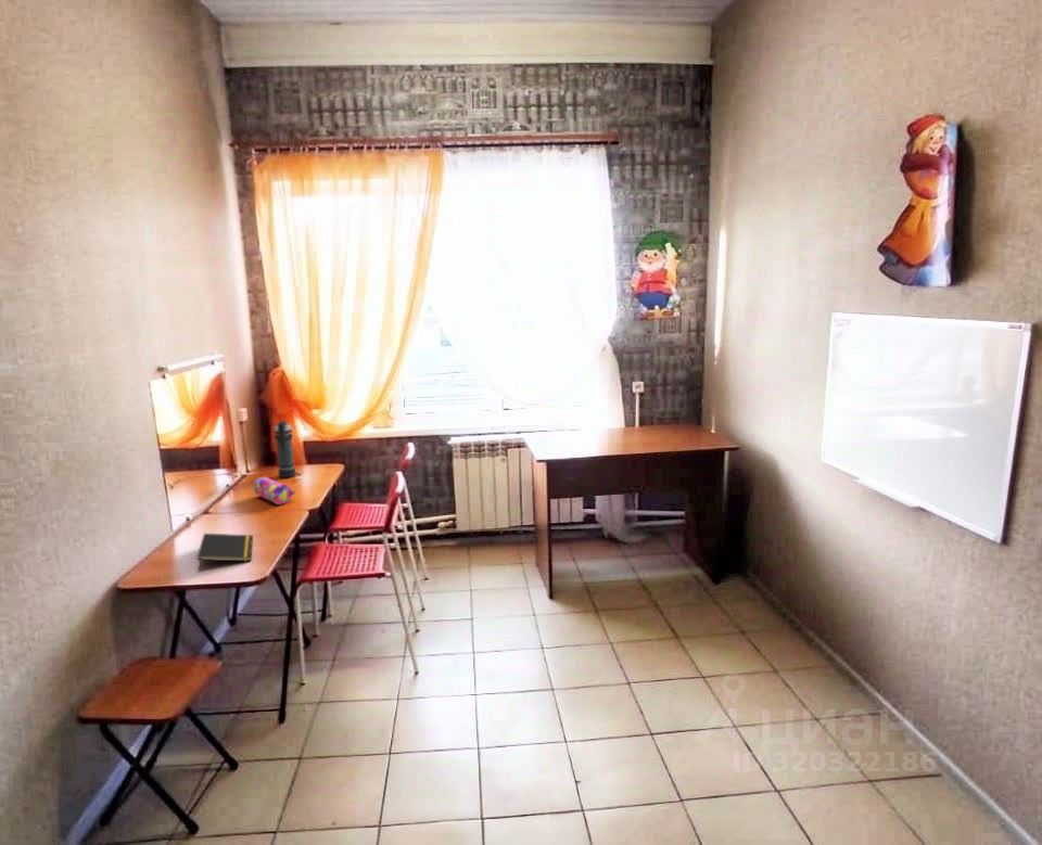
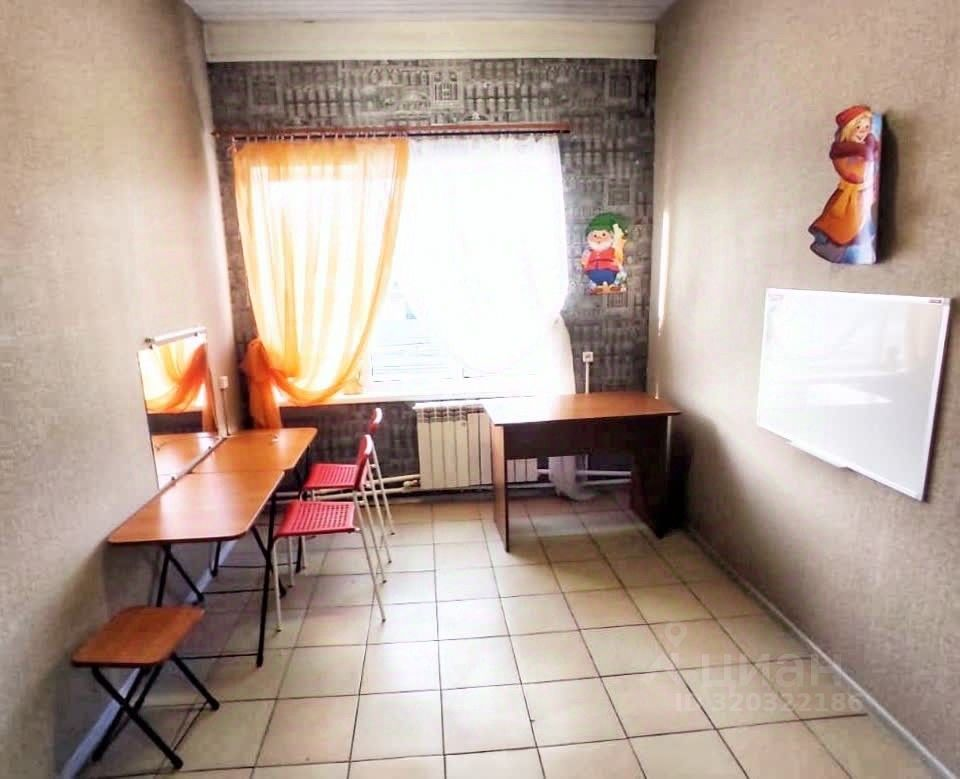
- notepad [195,533,254,571]
- smoke grenade [274,420,296,478]
- pencil case [253,475,295,505]
